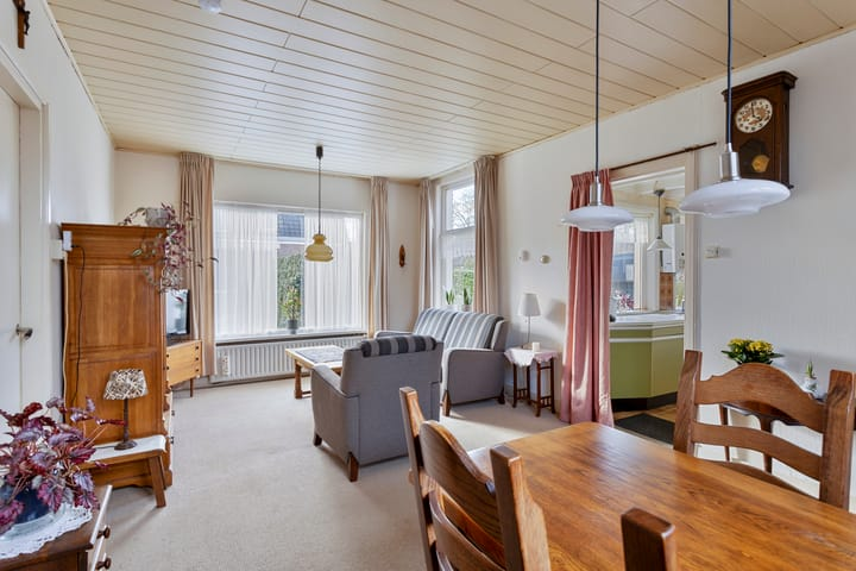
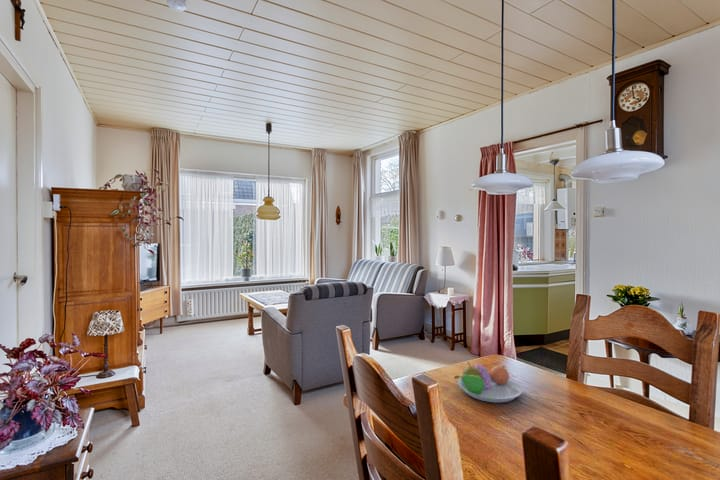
+ fruit bowl [453,361,524,403]
